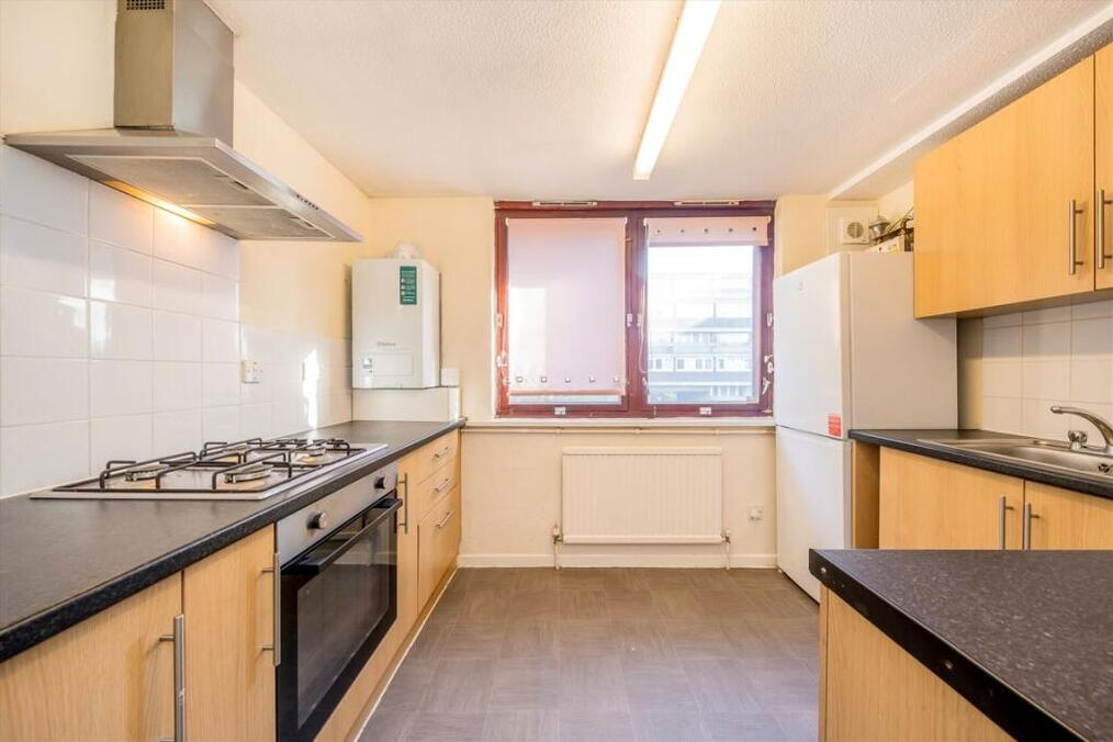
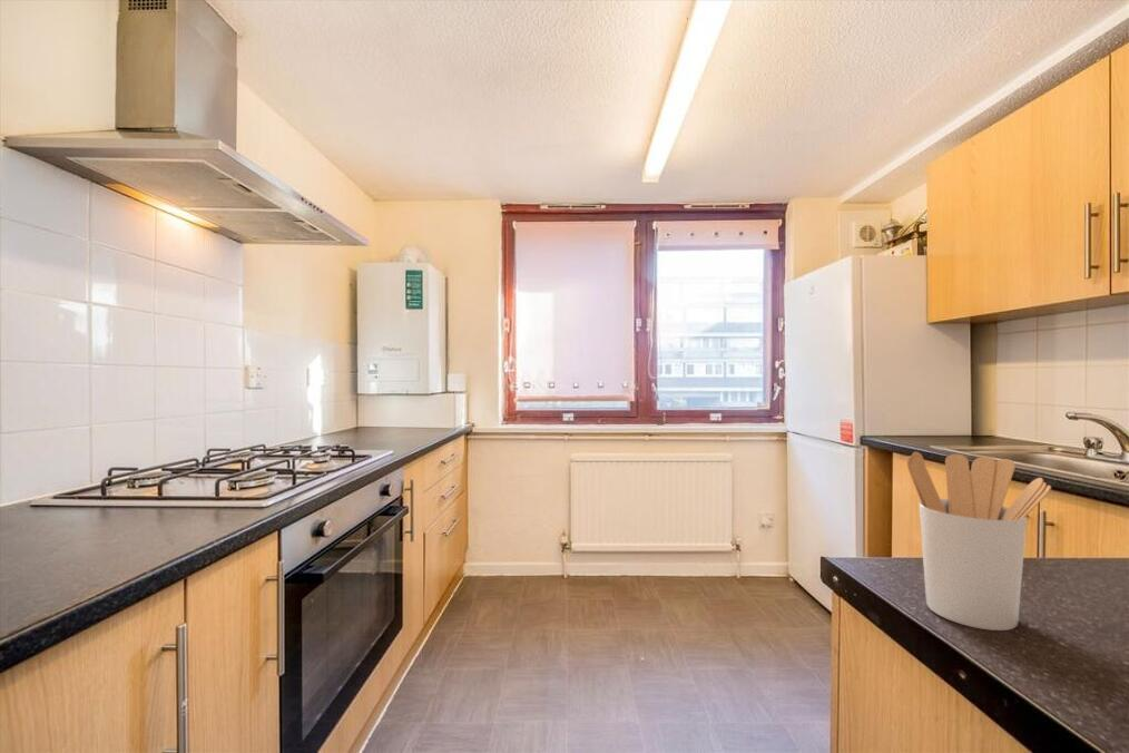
+ utensil holder [906,451,1052,632]
